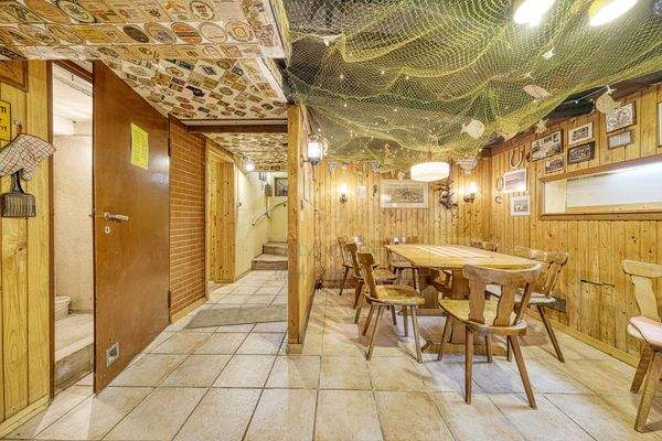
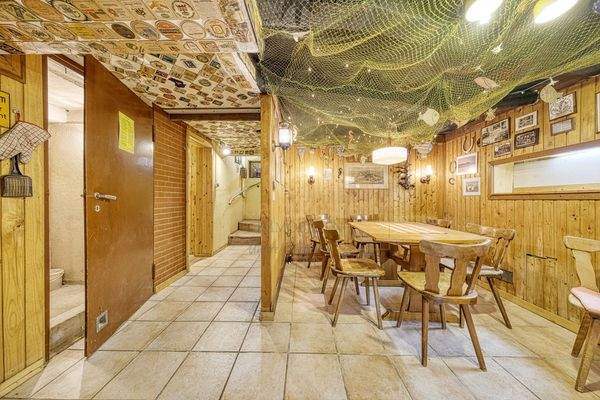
- rug [184,303,288,329]
